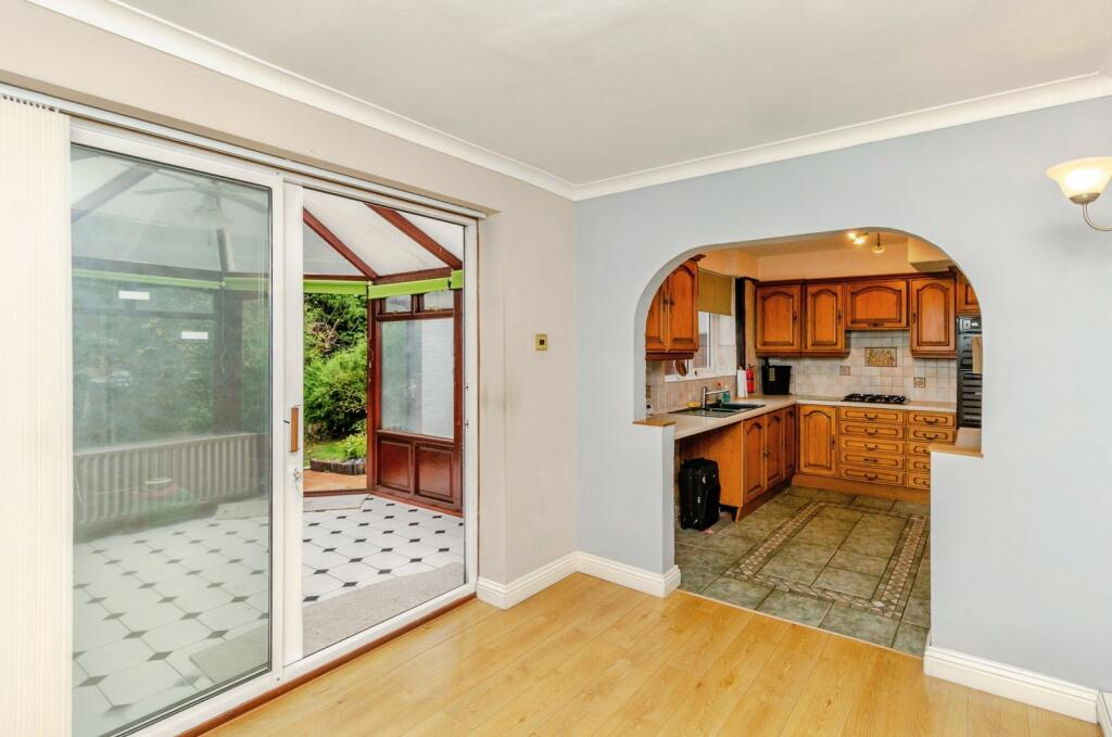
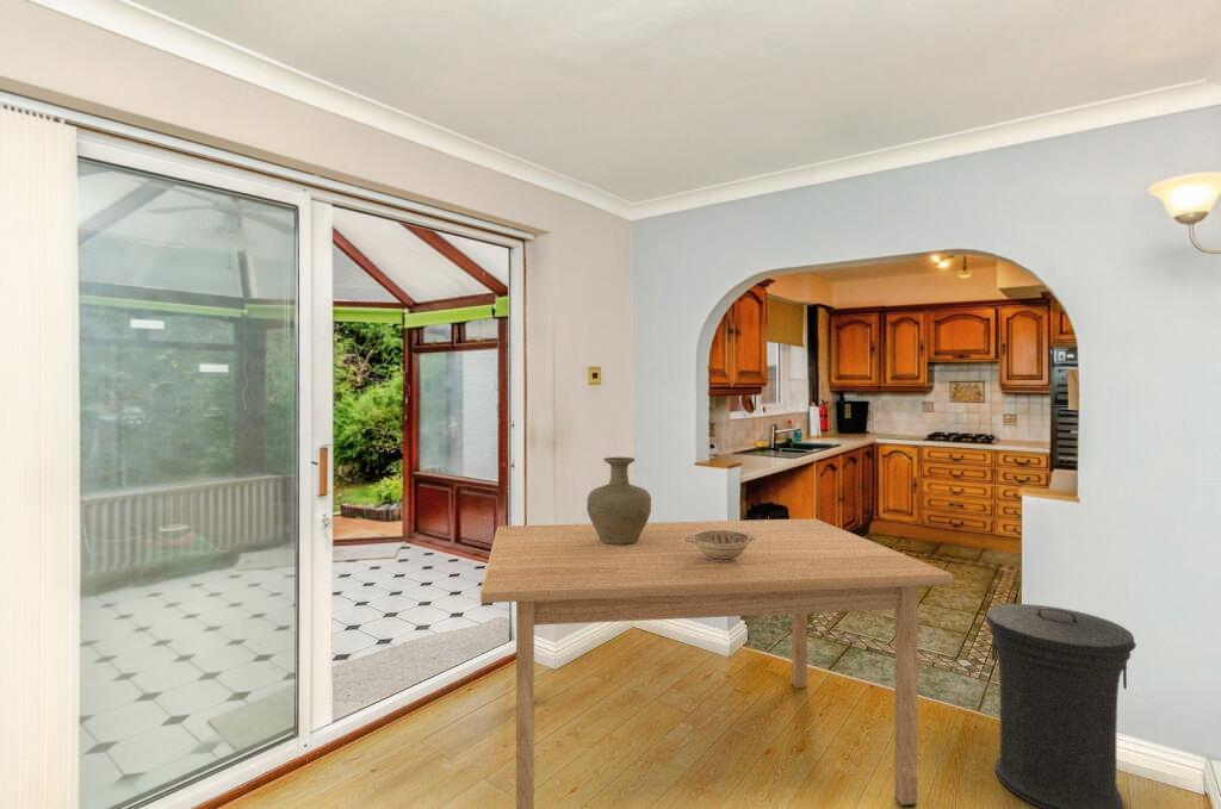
+ vase [585,456,652,543]
+ trash can [984,603,1138,809]
+ table [479,517,955,809]
+ decorative bowl [683,530,756,561]
